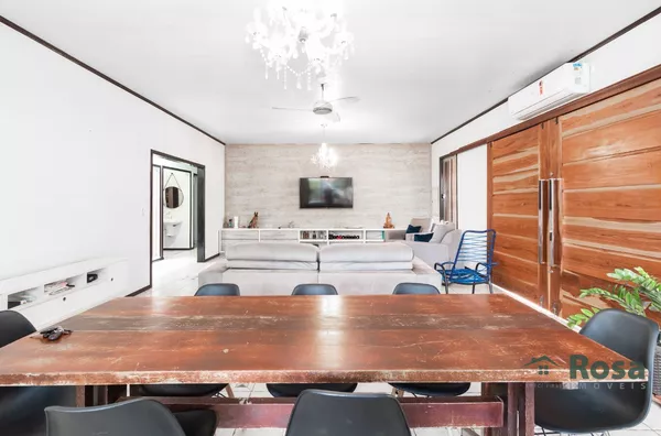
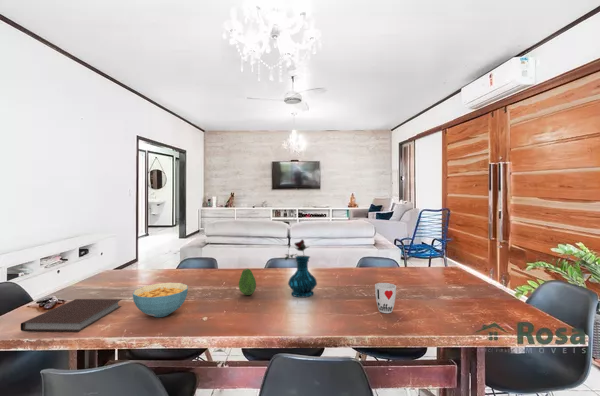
+ vase [284,238,318,299]
+ cereal bowl [132,282,189,318]
+ cup [374,282,397,314]
+ fruit [238,268,257,296]
+ notebook [20,298,123,333]
